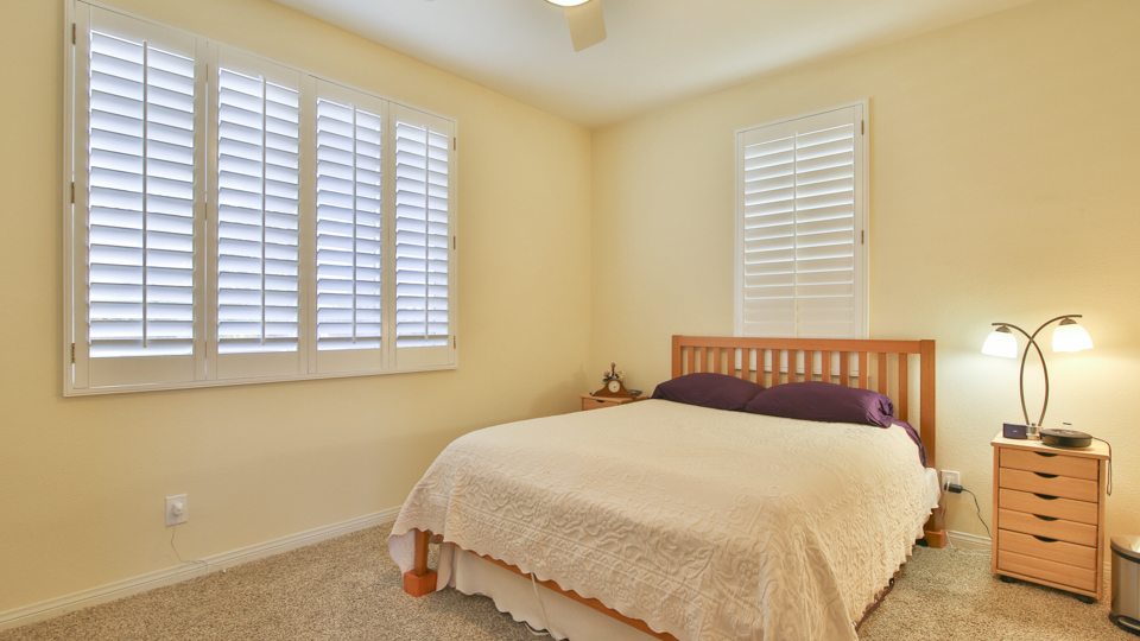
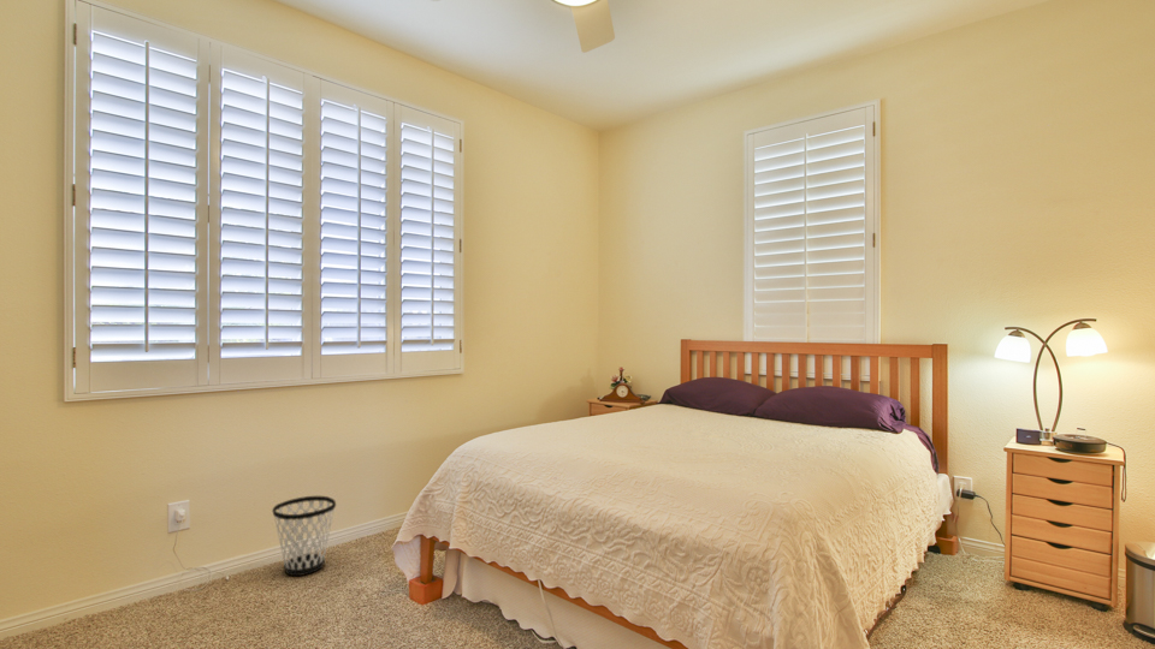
+ wastebasket [271,495,337,577]
